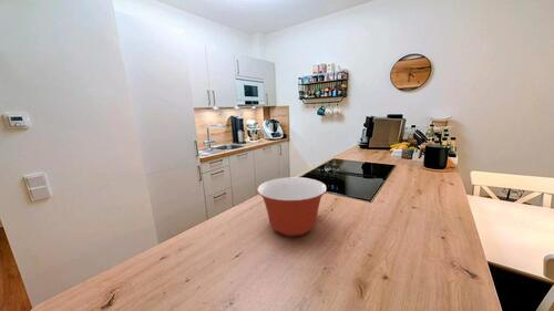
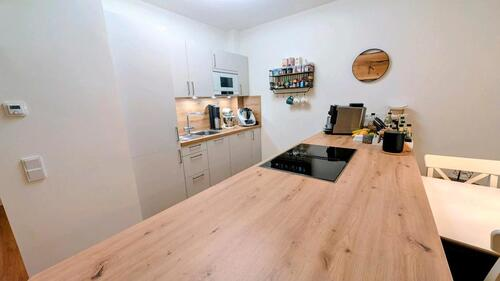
- mixing bowl [256,176,328,237]
